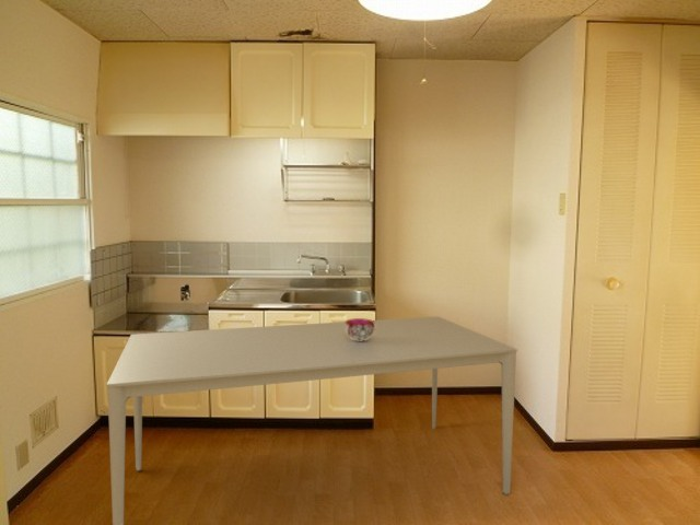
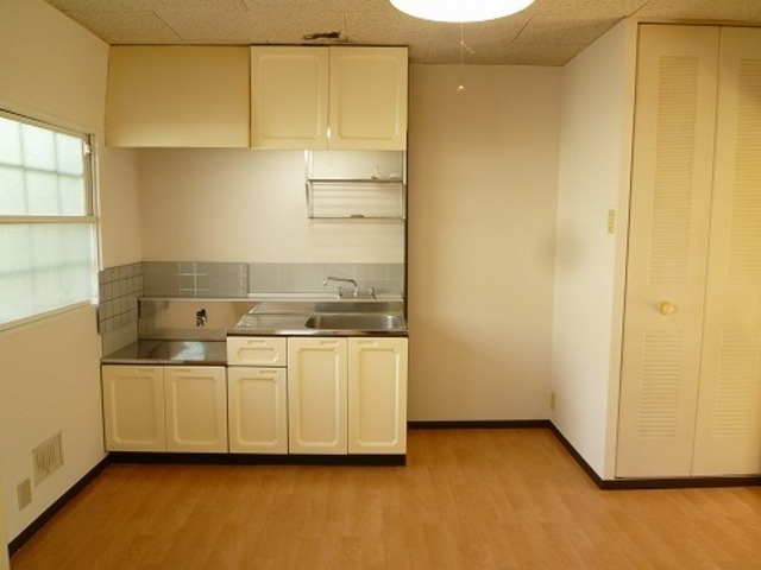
- dining table [106,315,518,525]
- decorative bowl [345,317,375,341]
